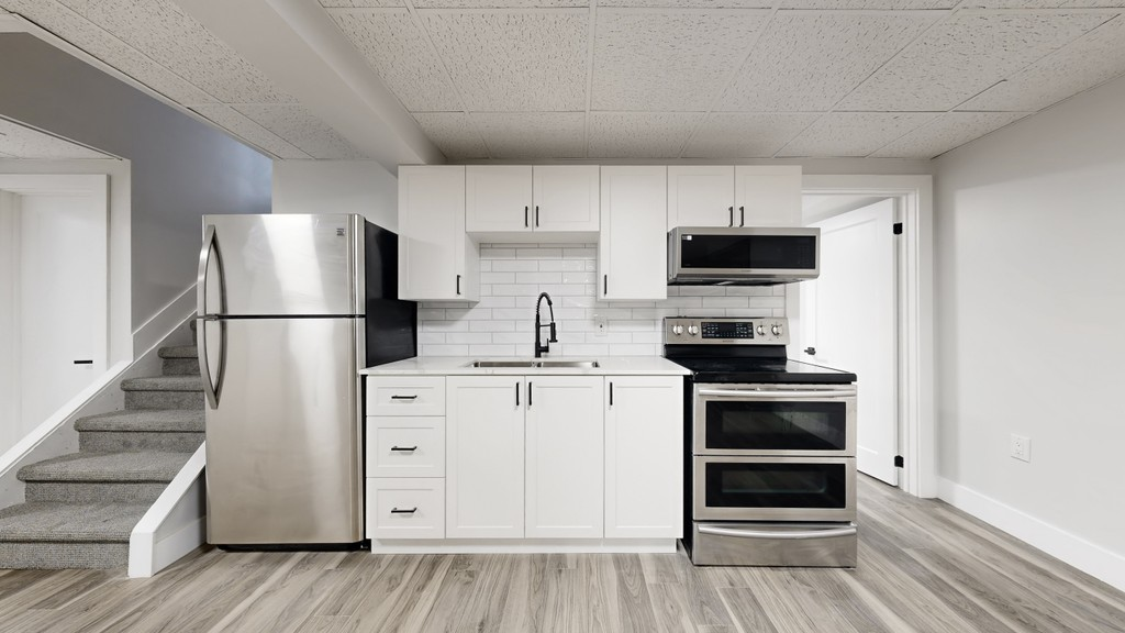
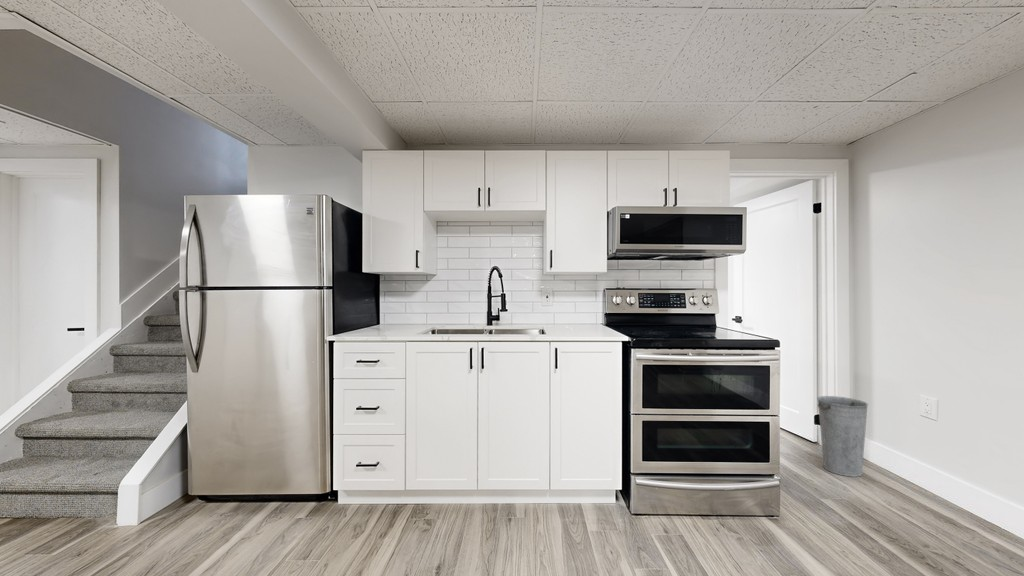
+ bucket [816,395,869,478]
